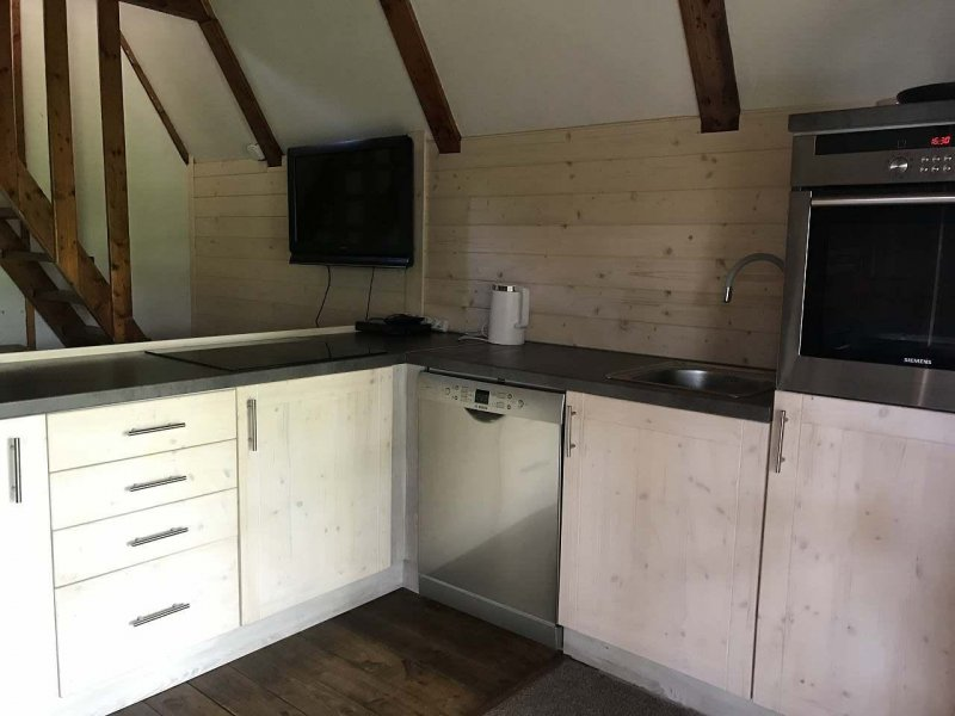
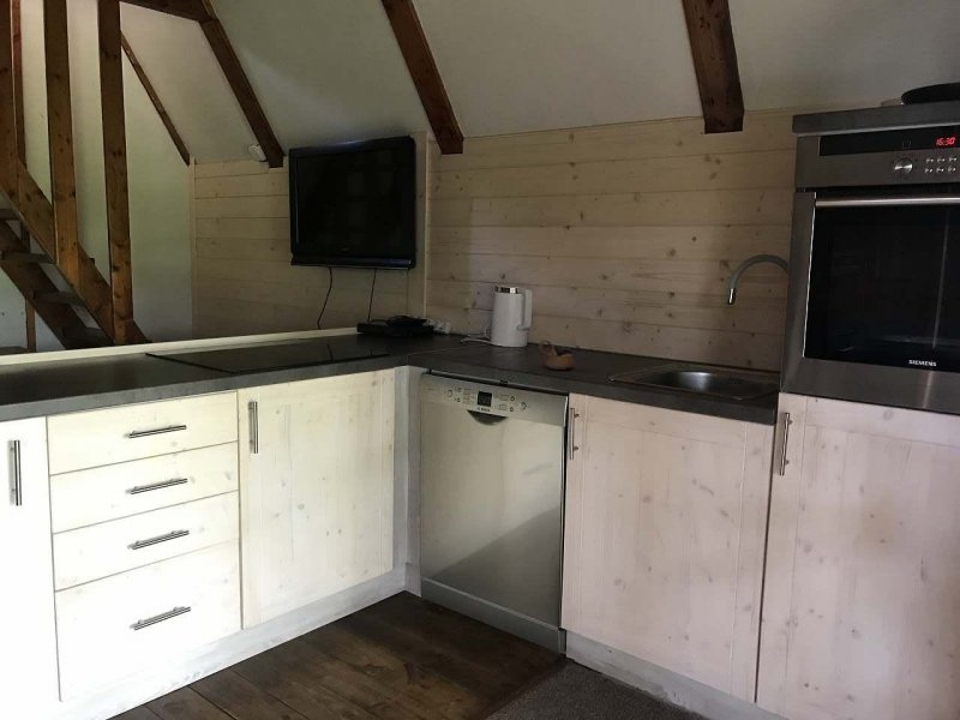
+ cup [538,338,575,371]
